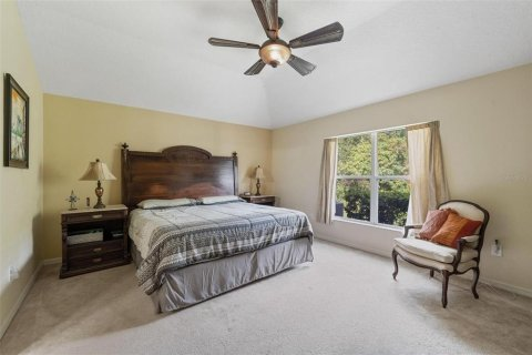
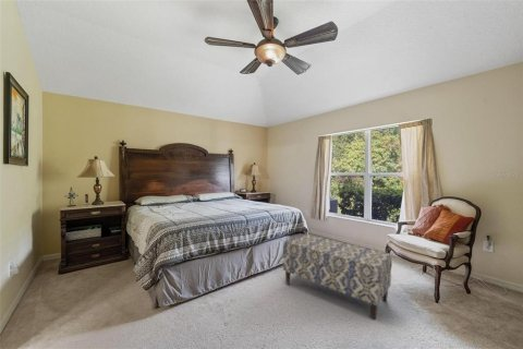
+ bench [282,233,393,321]
